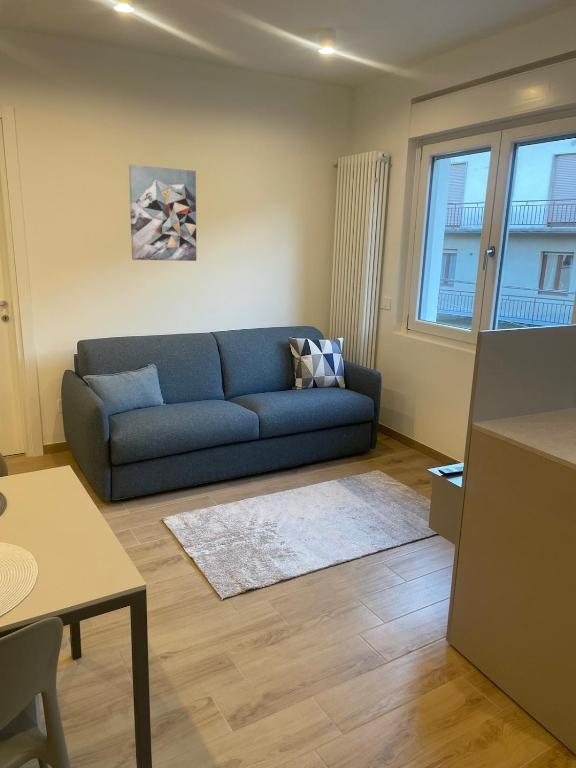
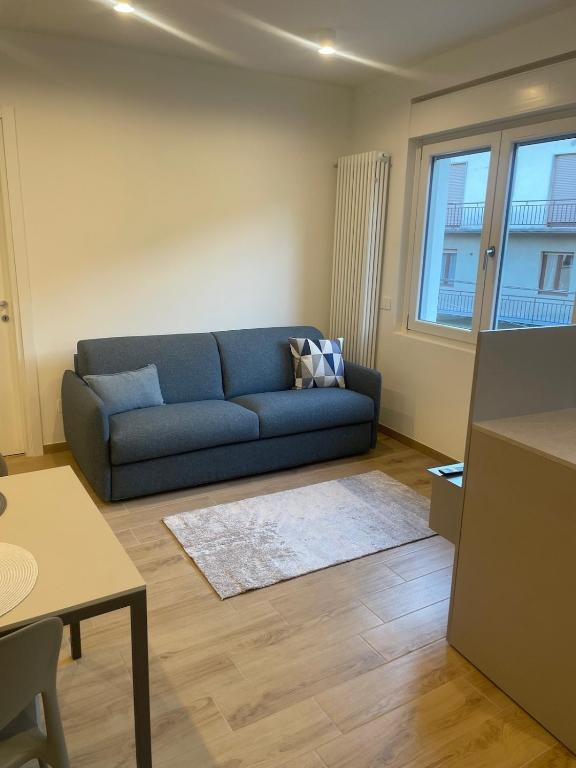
- wall art [128,164,197,262]
